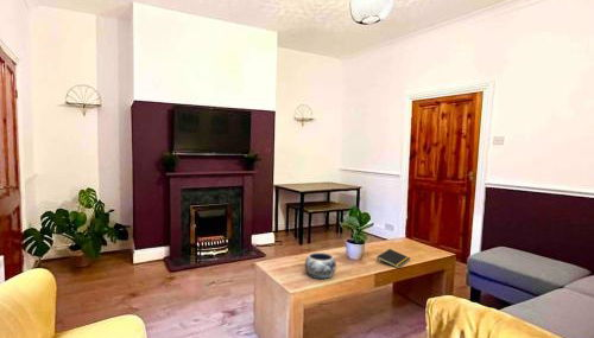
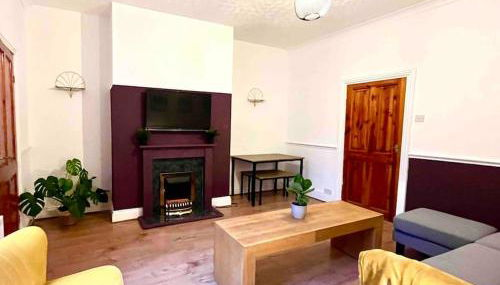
- notepad [375,248,411,269]
- decorative bowl [304,251,337,280]
